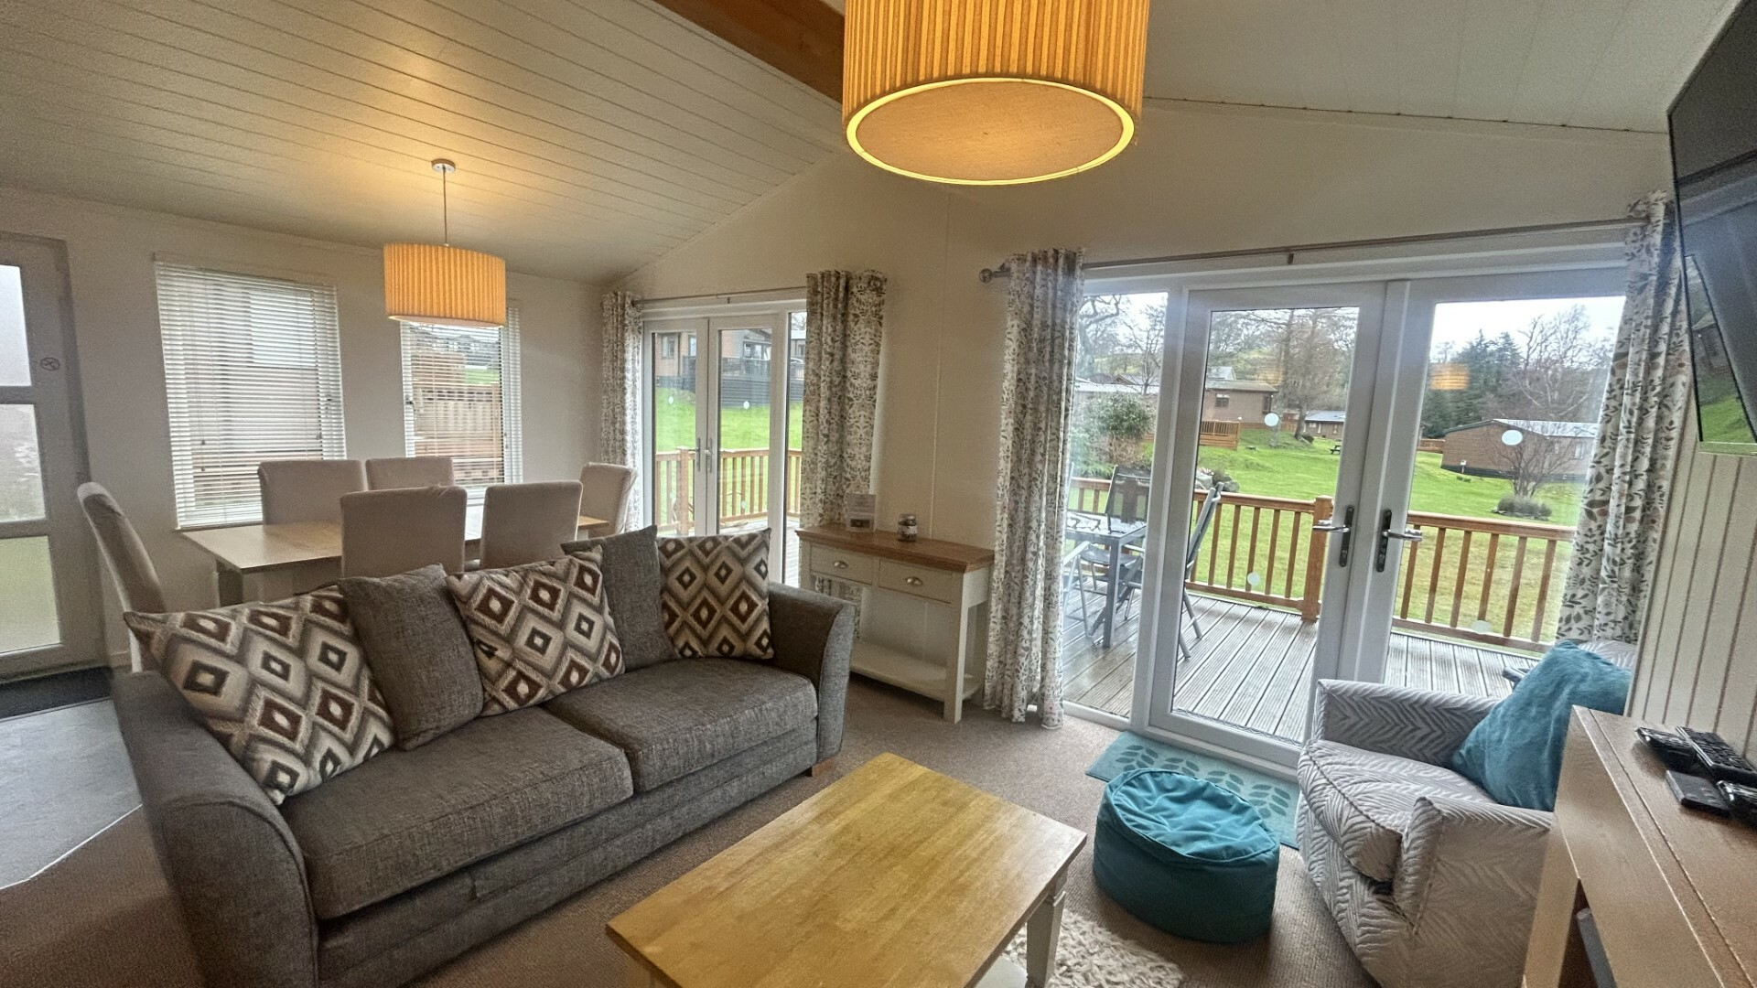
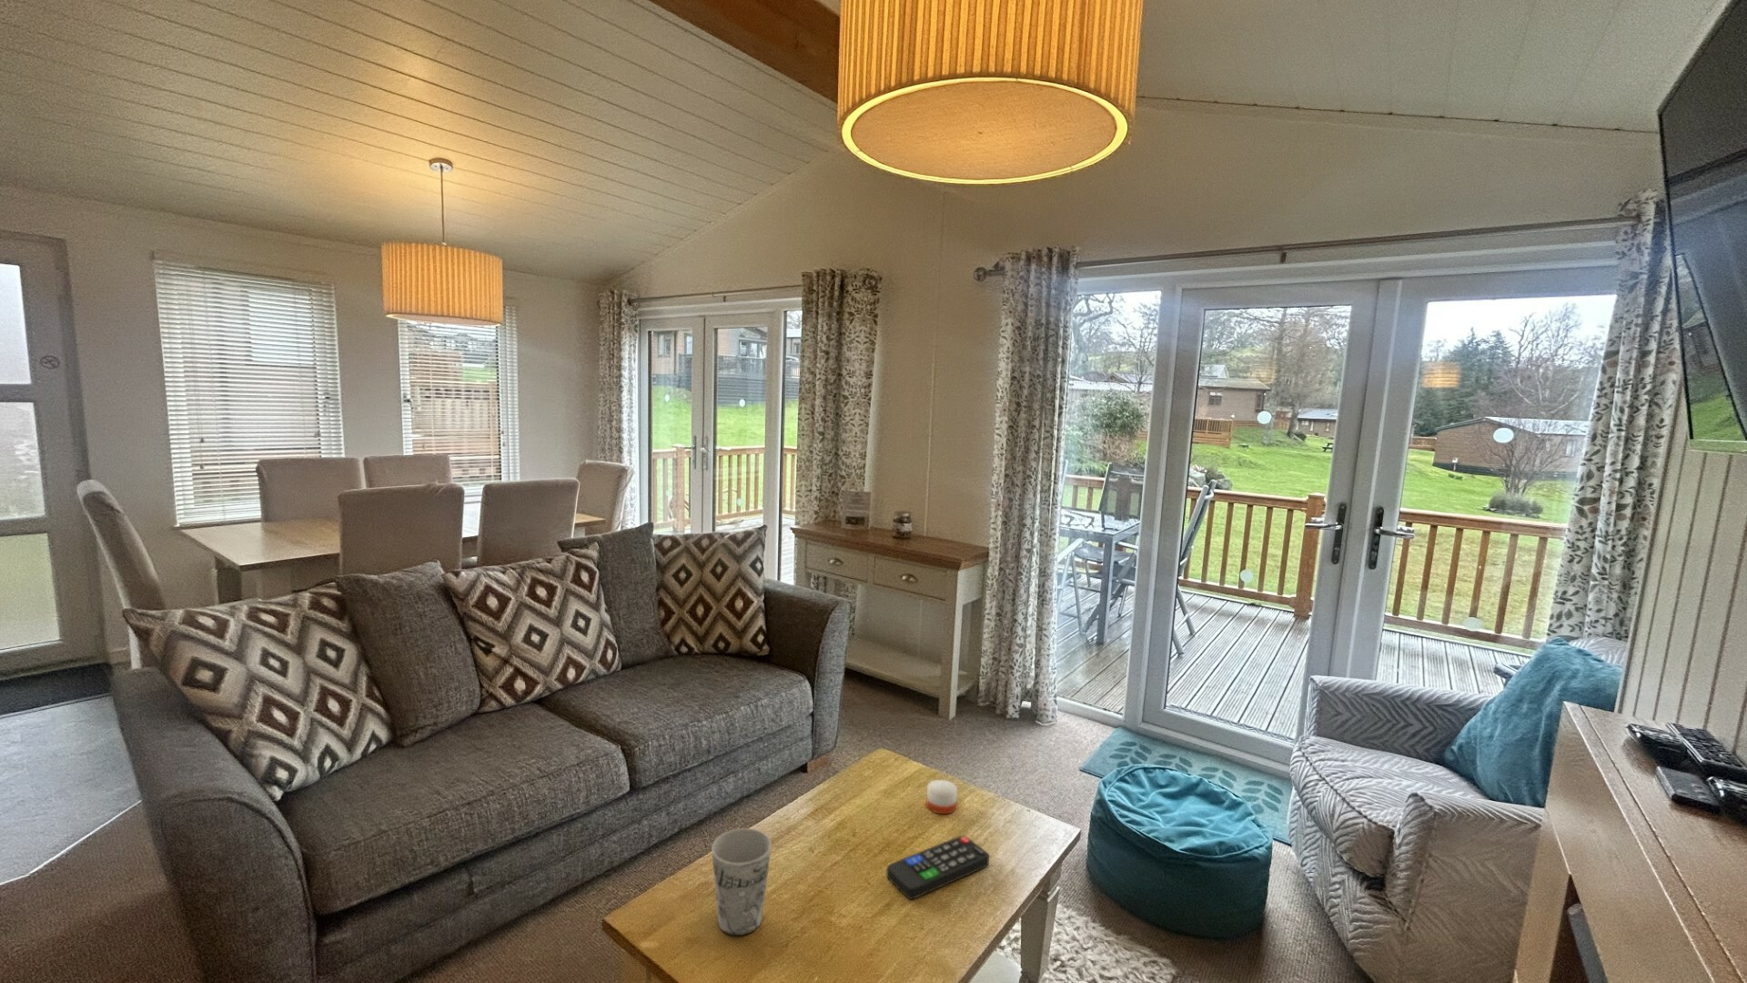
+ cup [710,827,773,936]
+ candle [925,771,959,815]
+ remote control [887,834,990,900]
